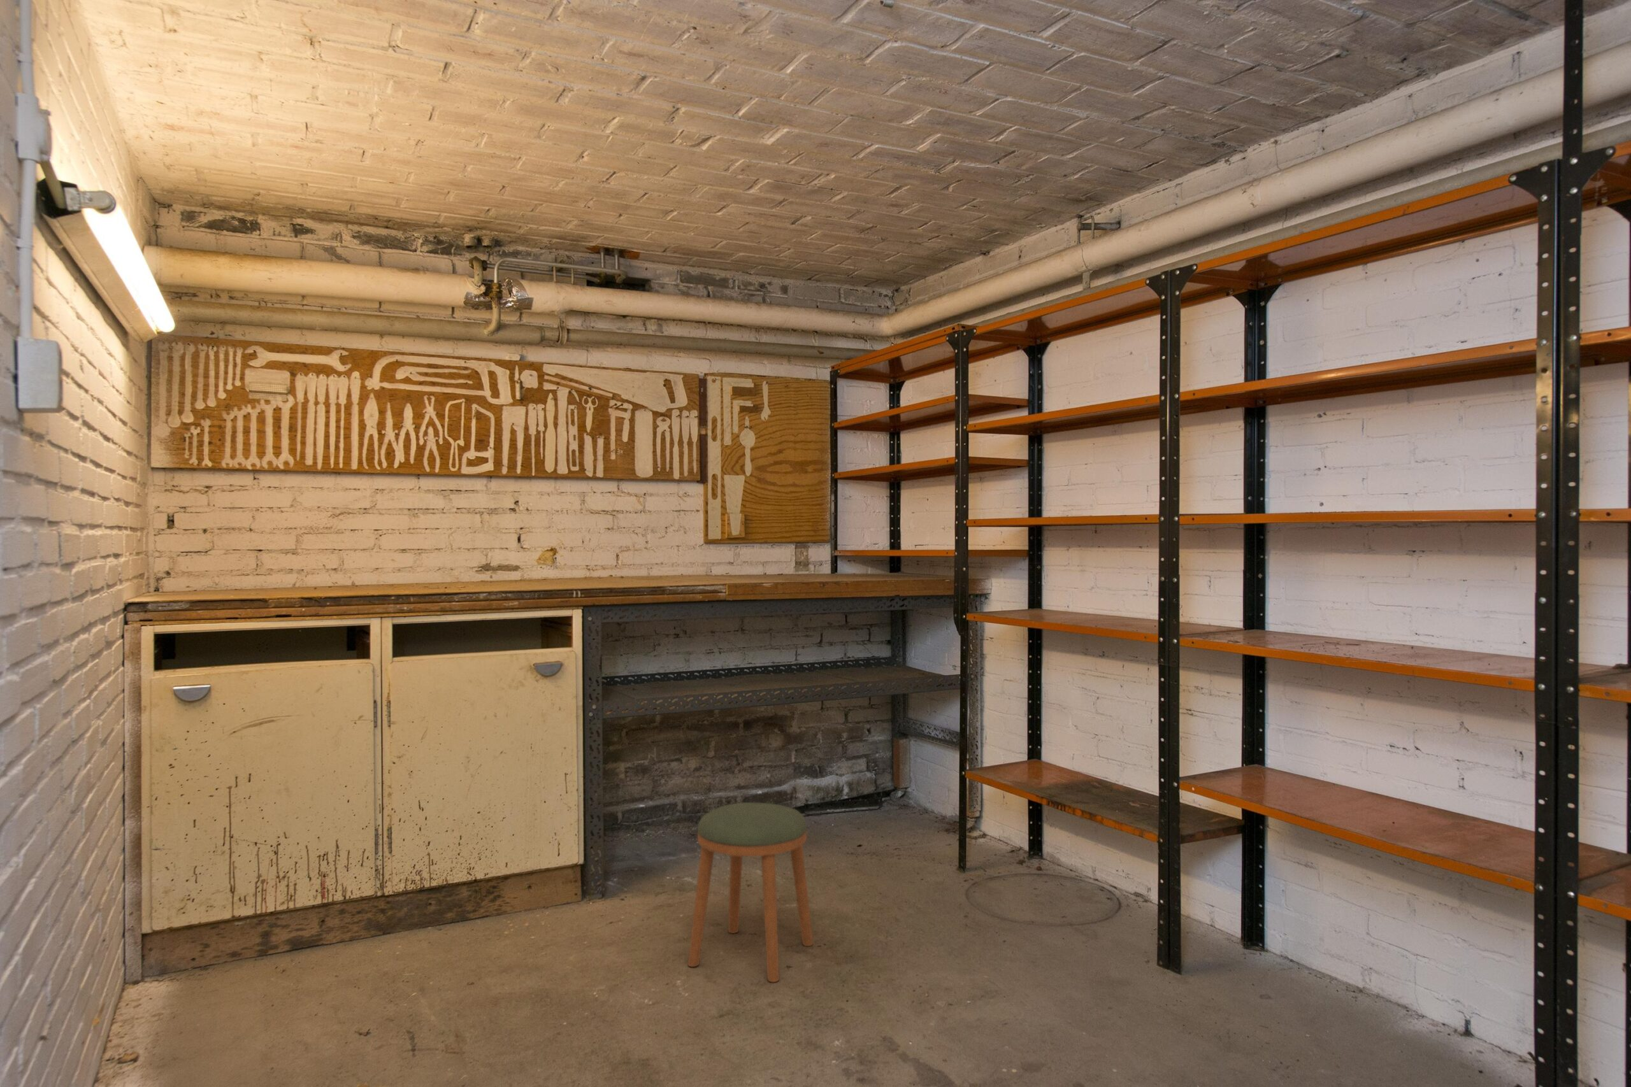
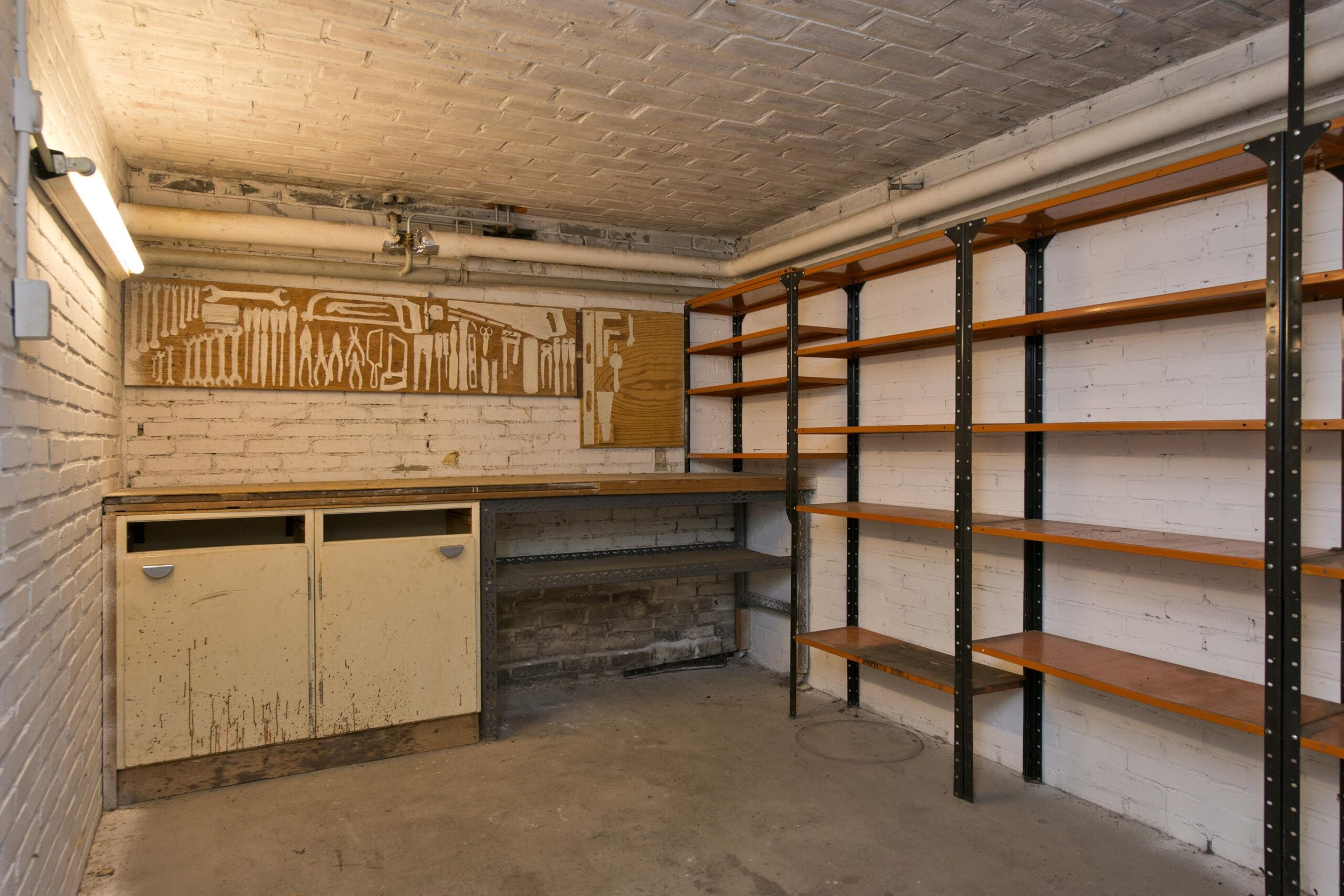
- stool [687,802,813,983]
